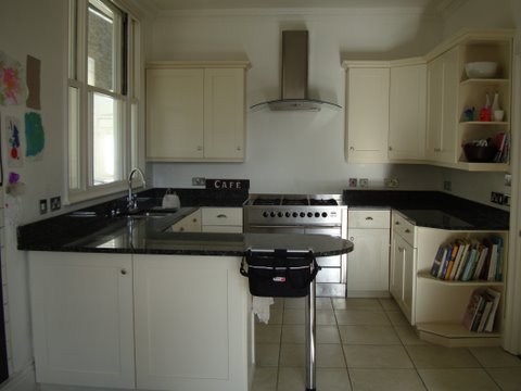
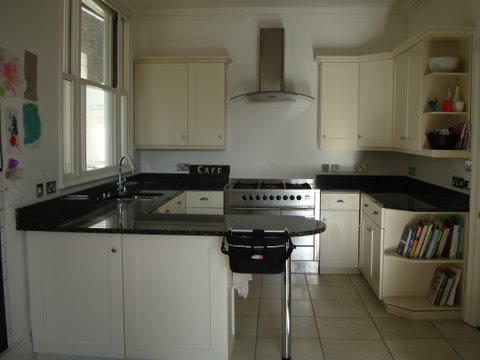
- kettle [161,187,181,210]
